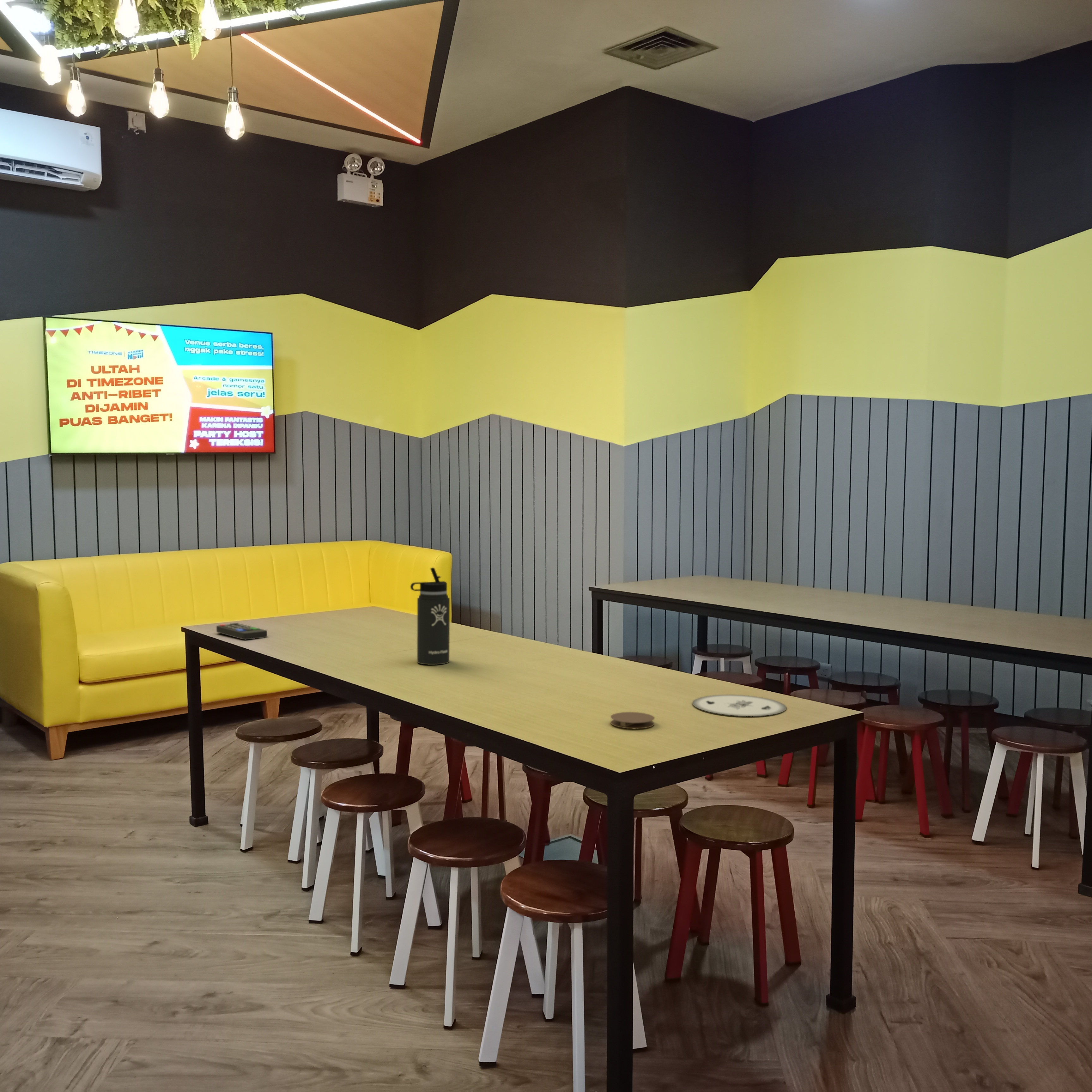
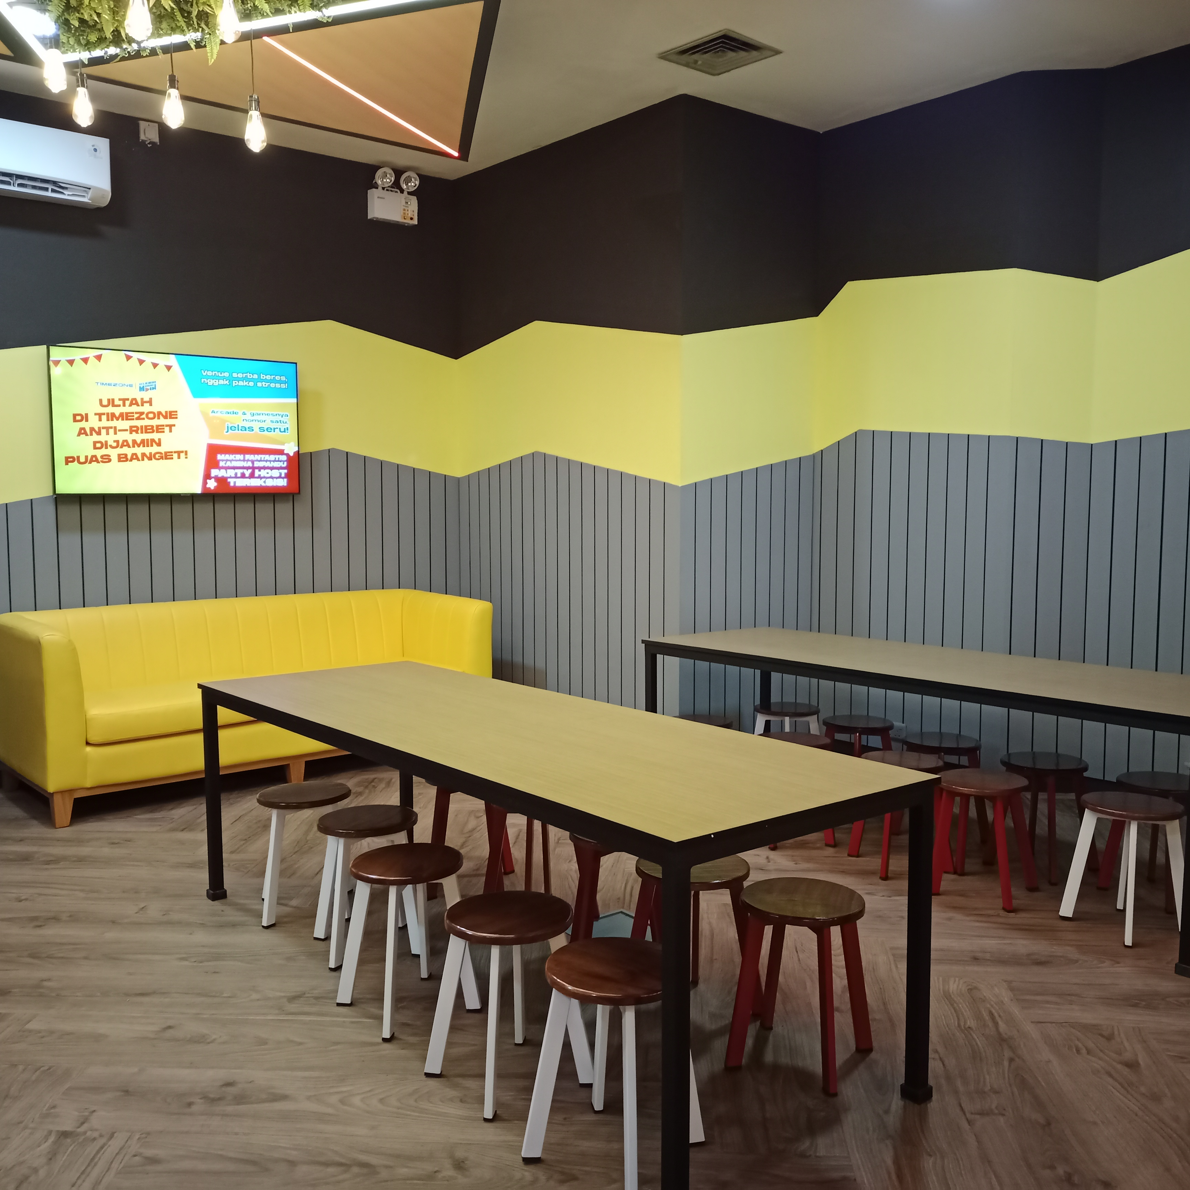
- plate [692,695,787,717]
- remote control [216,623,268,640]
- coaster [610,712,655,729]
- thermos bottle [410,567,450,665]
